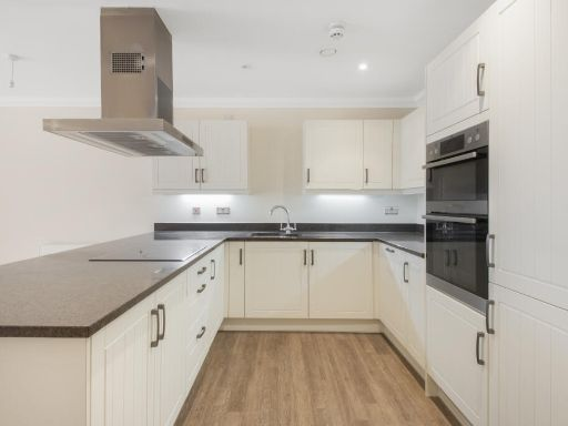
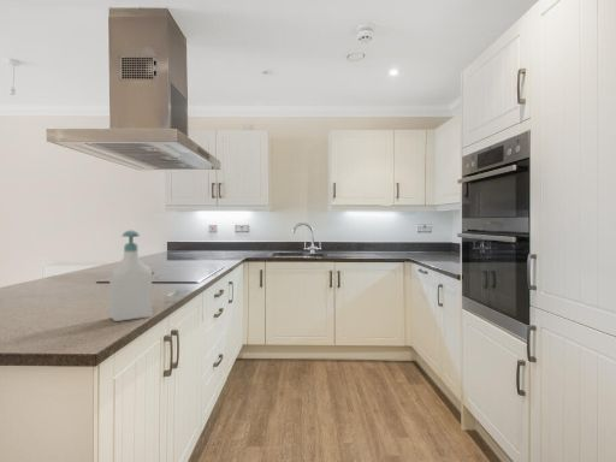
+ soap bottle [108,230,153,322]
